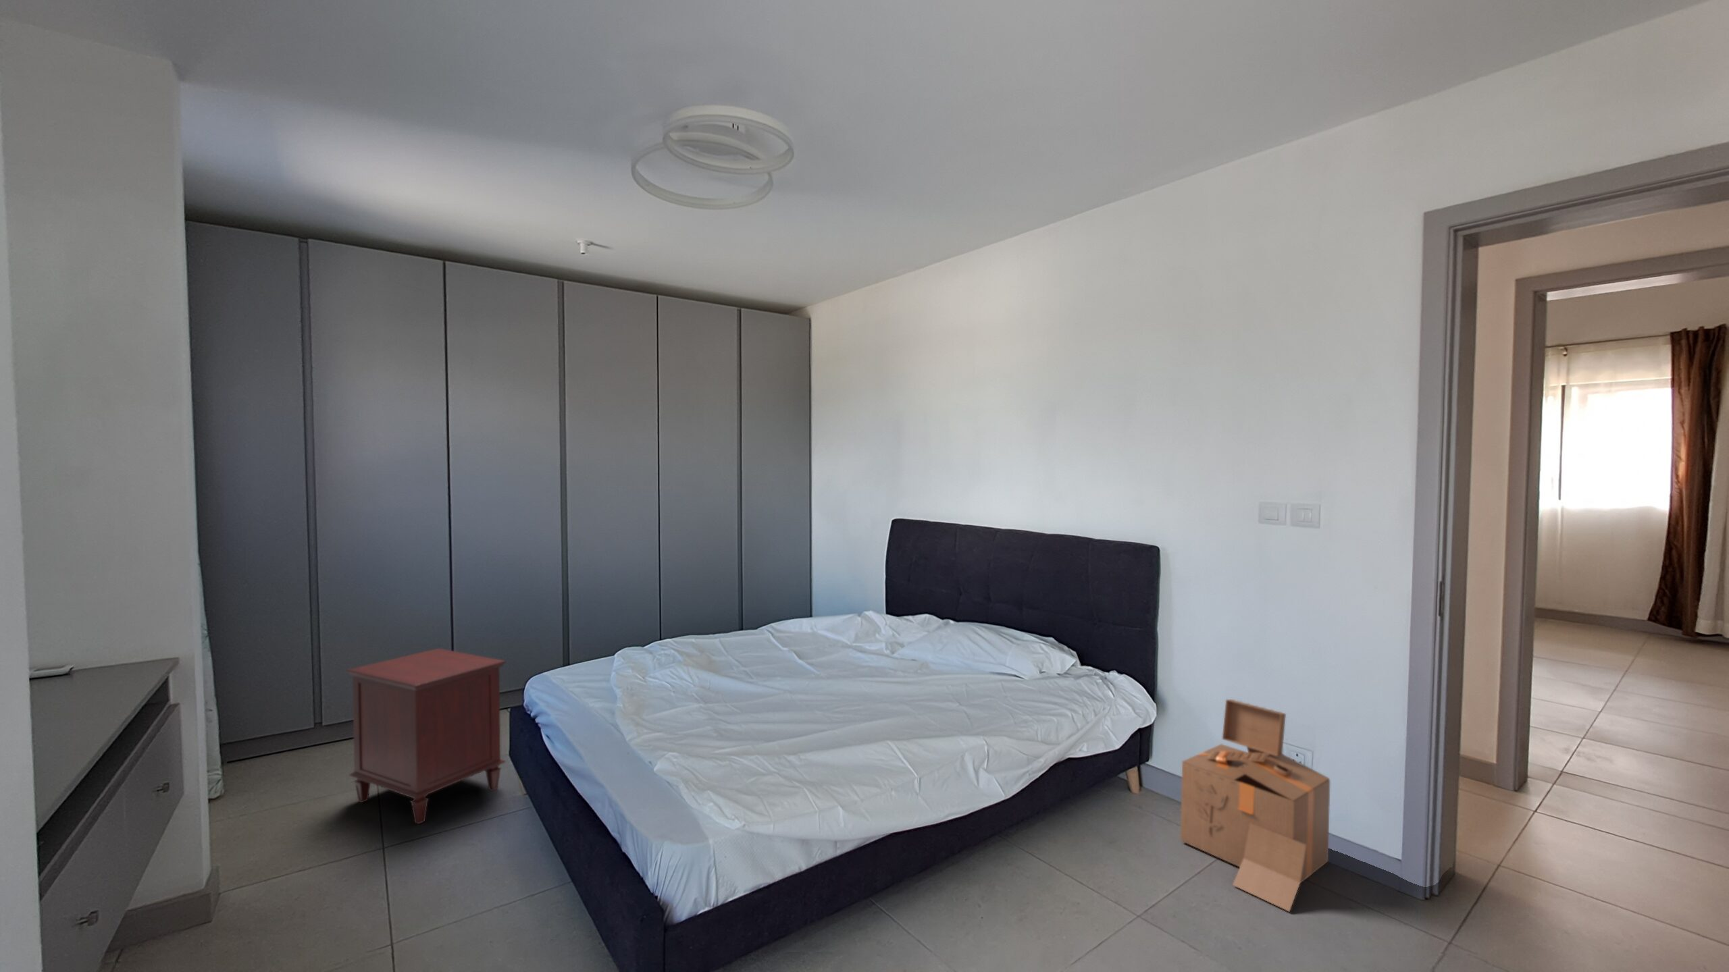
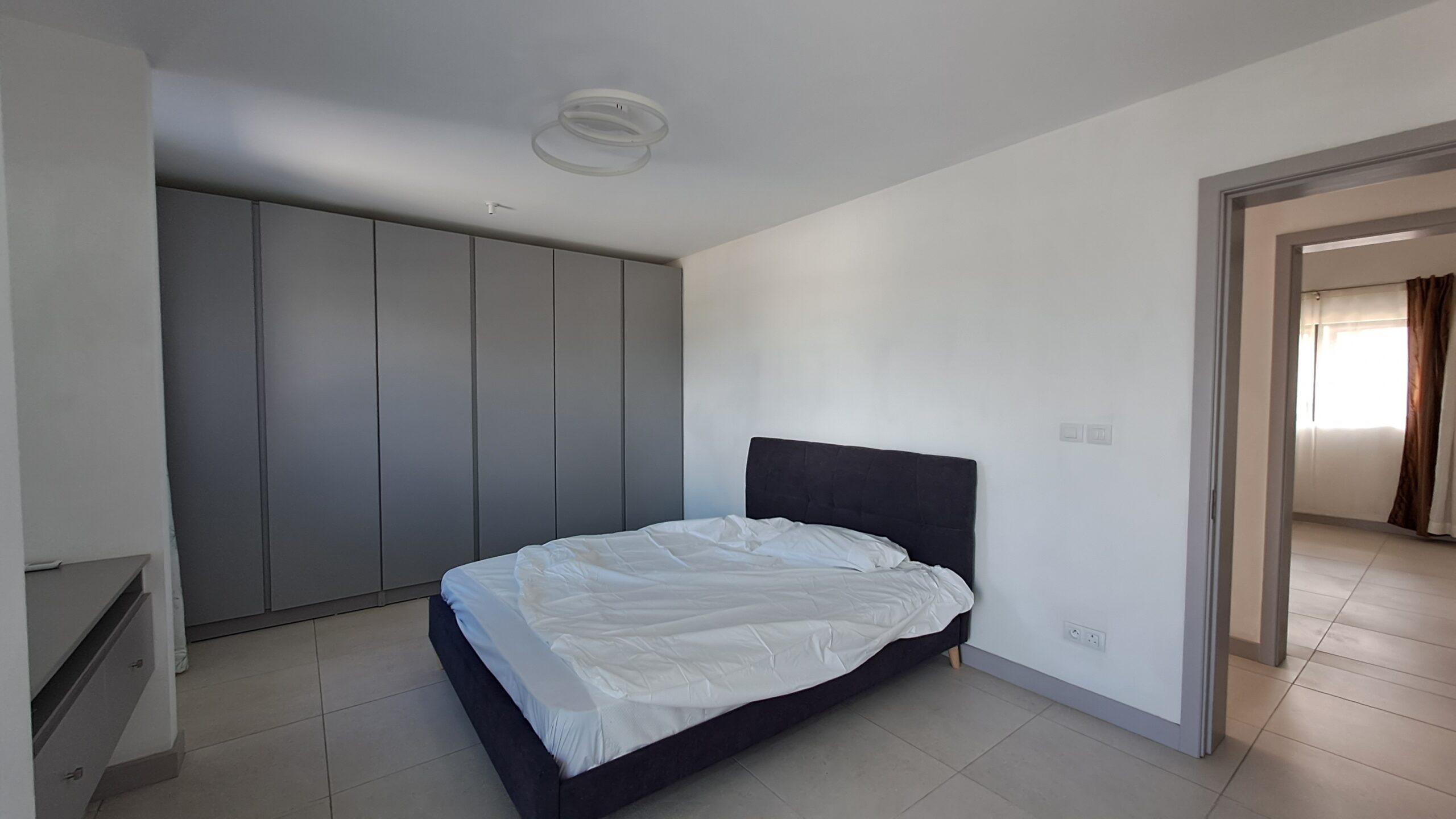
- nightstand [346,648,507,825]
- cardboard box [1180,699,1330,913]
